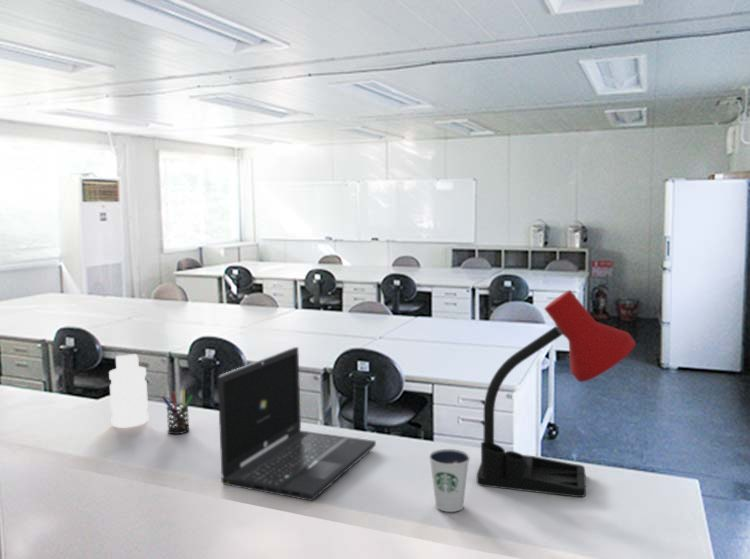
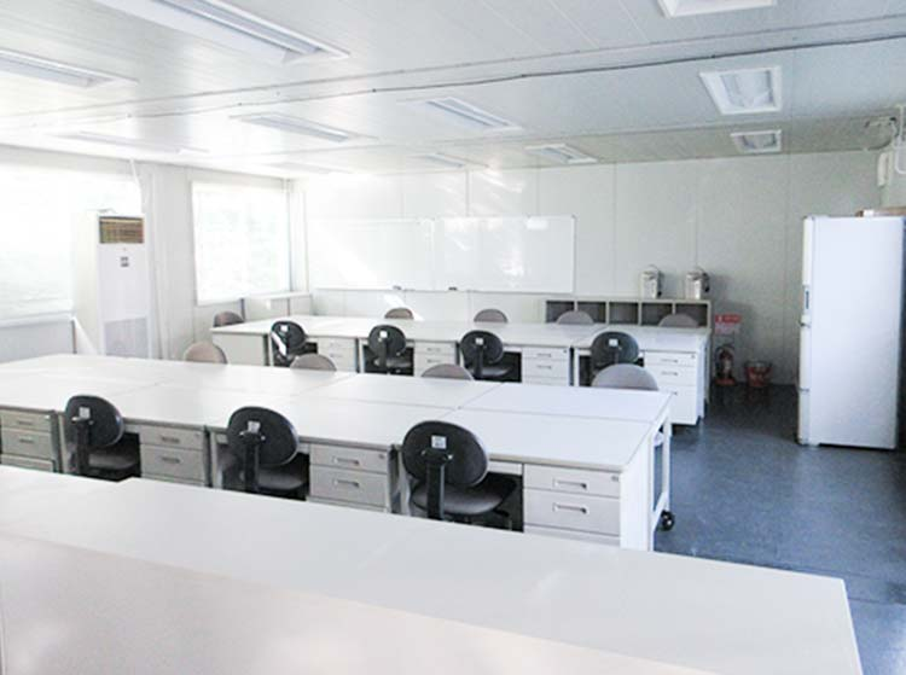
- desk lamp [476,289,636,498]
- dixie cup [428,448,471,513]
- laptop [217,346,377,502]
- pen holder [161,389,194,435]
- bottle [108,353,150,428]
